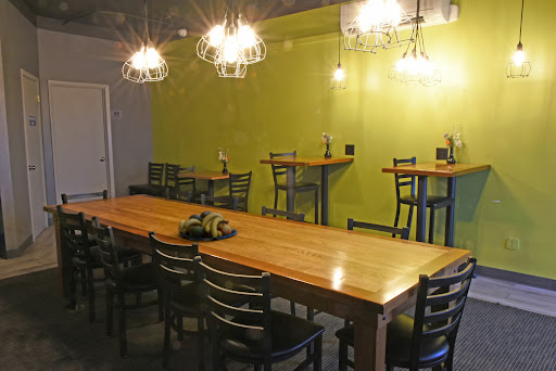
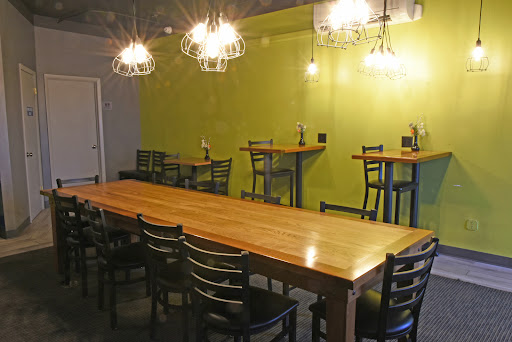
- fruit bowl [177,209,238,242]
